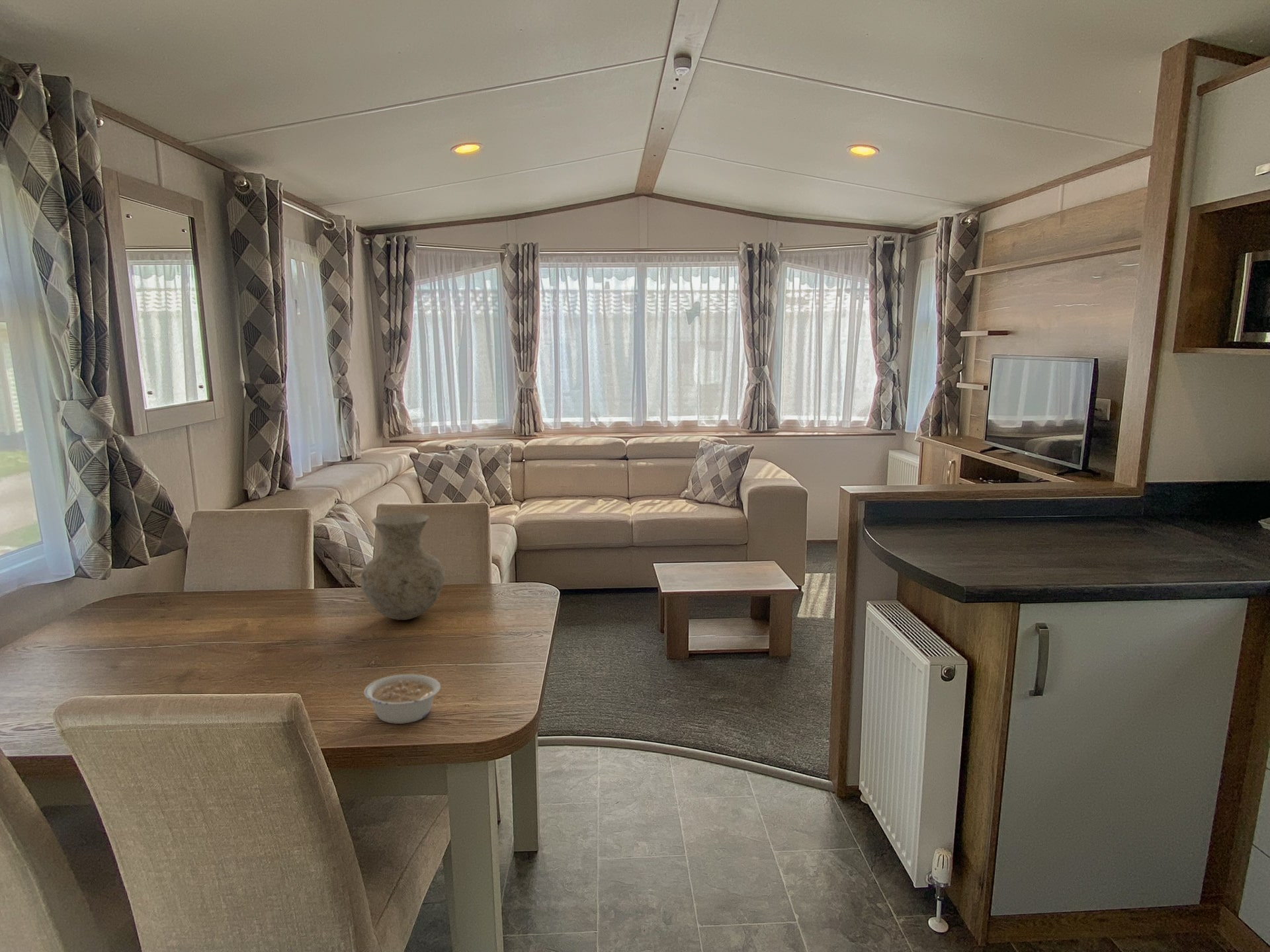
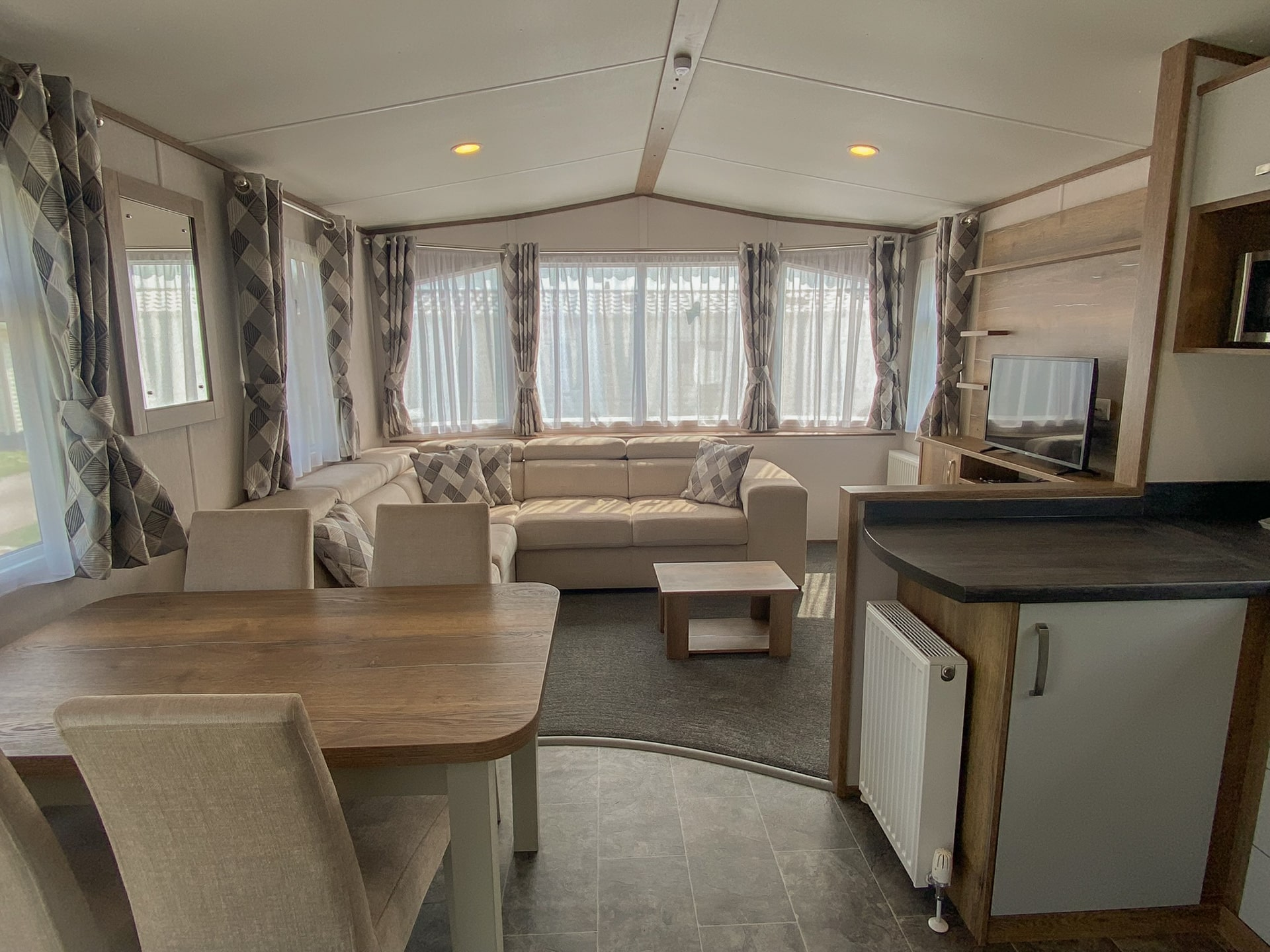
- vase [359,512,446,621]
- legume [363,674,441,725]
